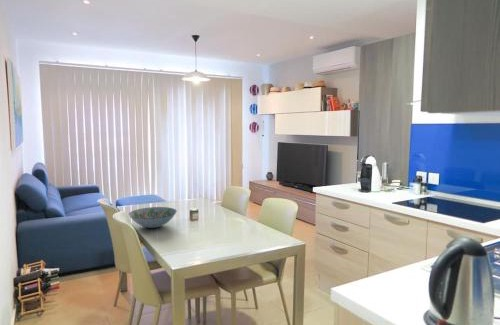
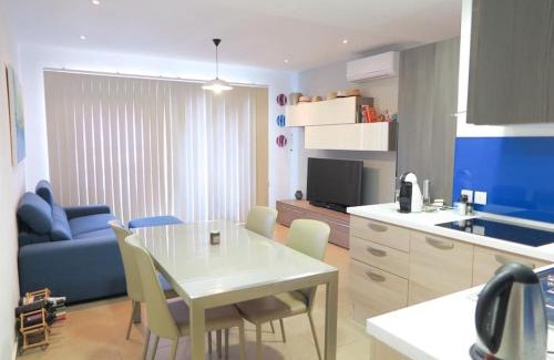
- decorative bowl [128,206,178,229]
